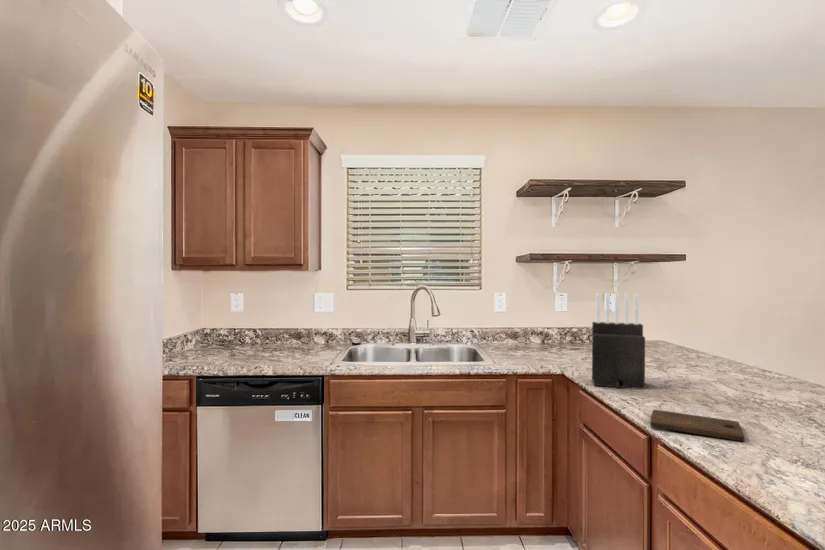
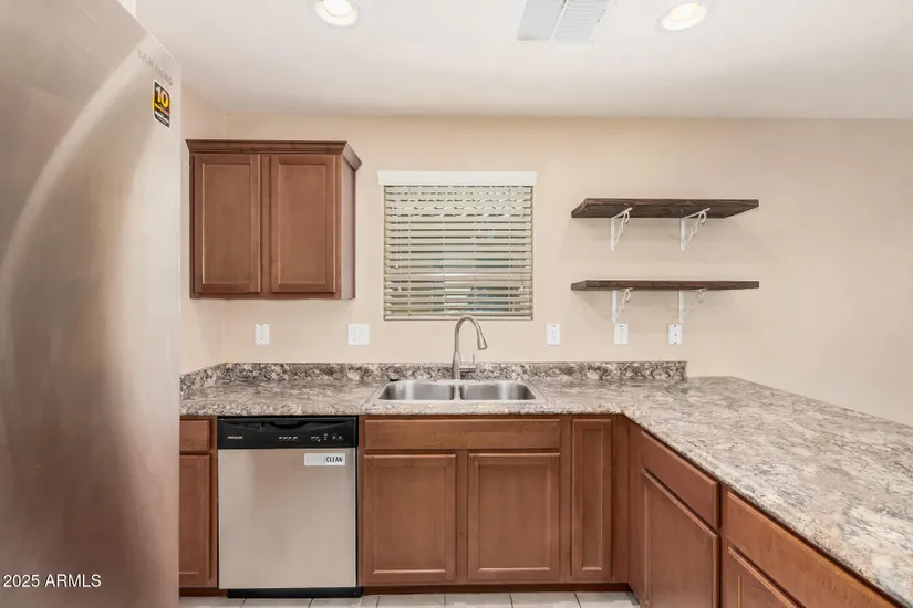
- cutting board [649,409,745,442]
- knife block [591,292,646,390]
